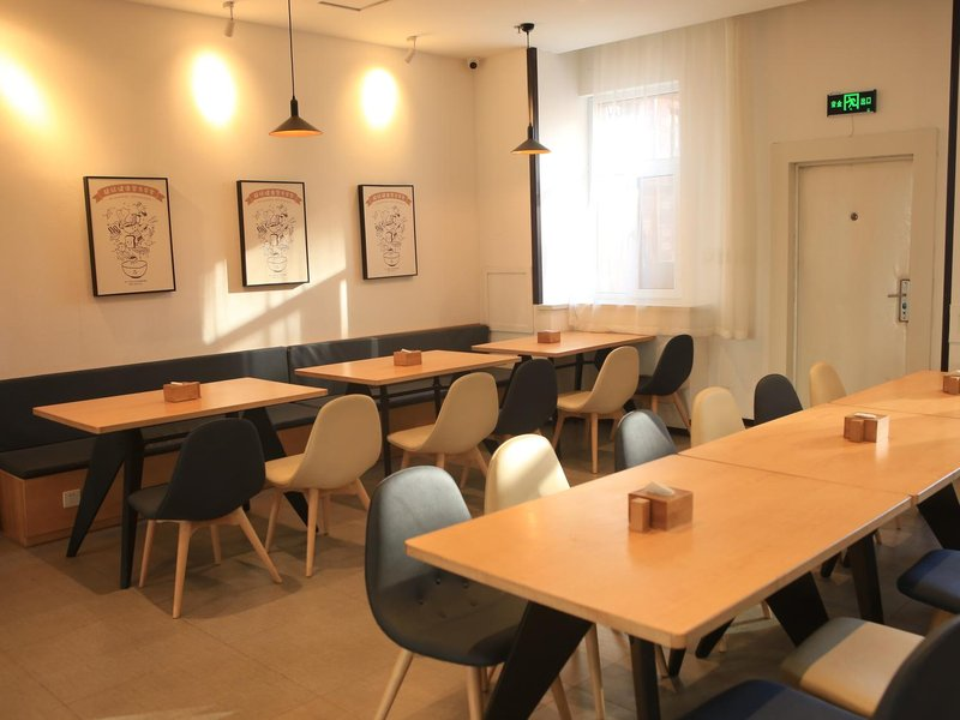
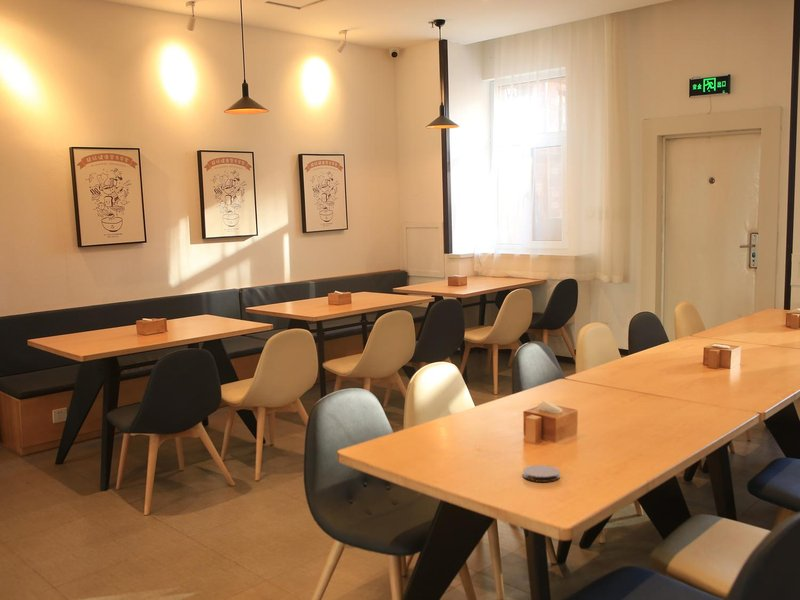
+ coaster [522,464,561,483]
